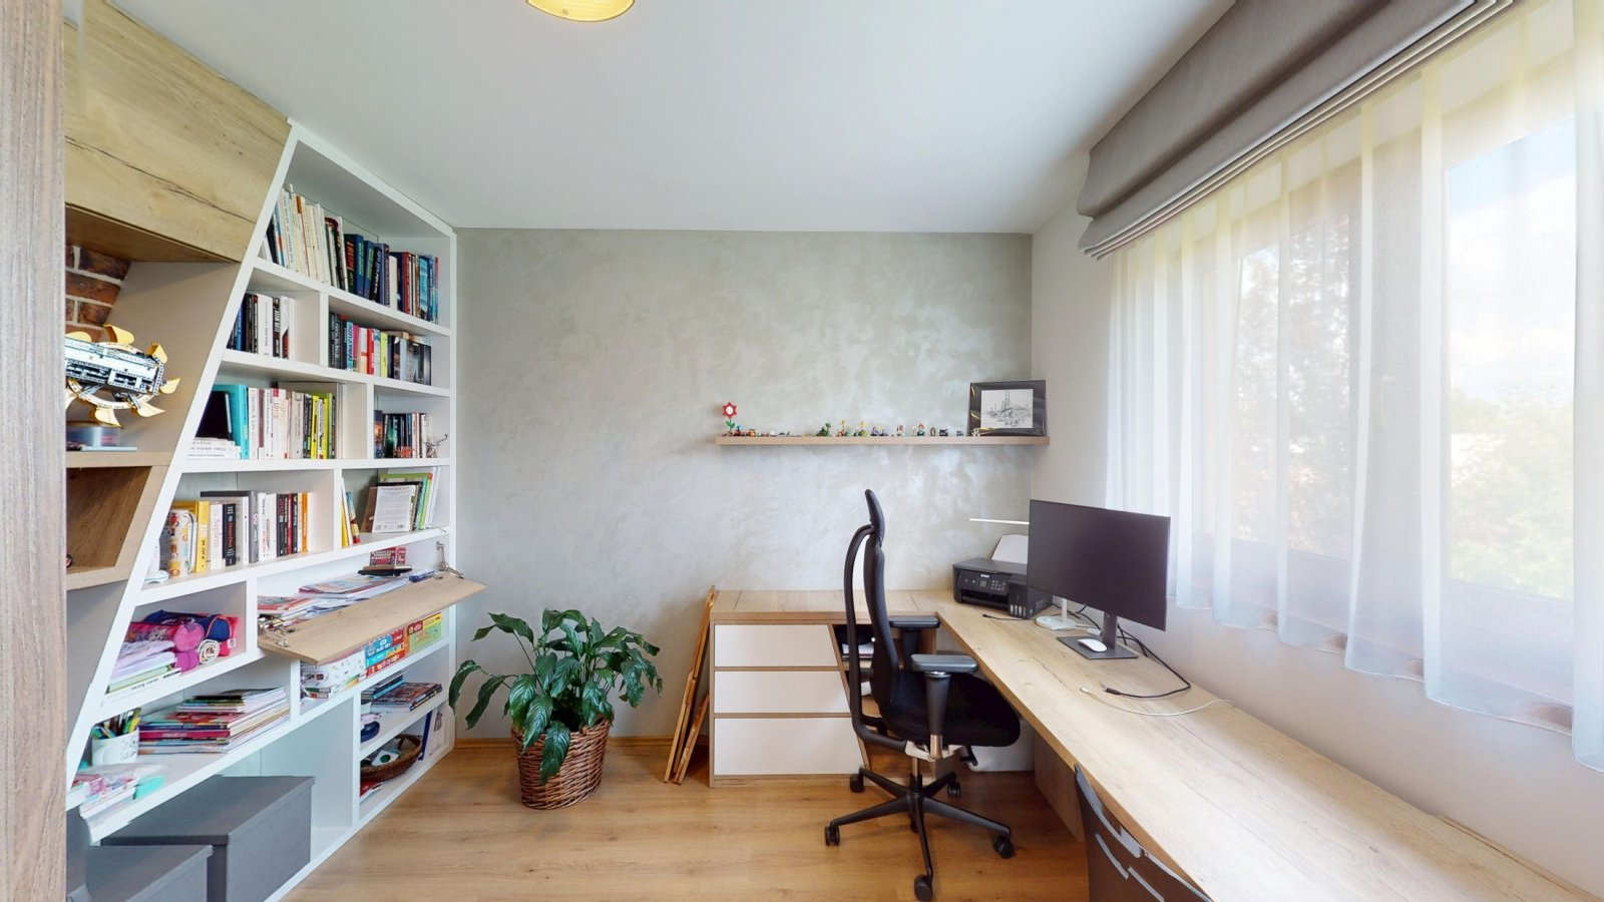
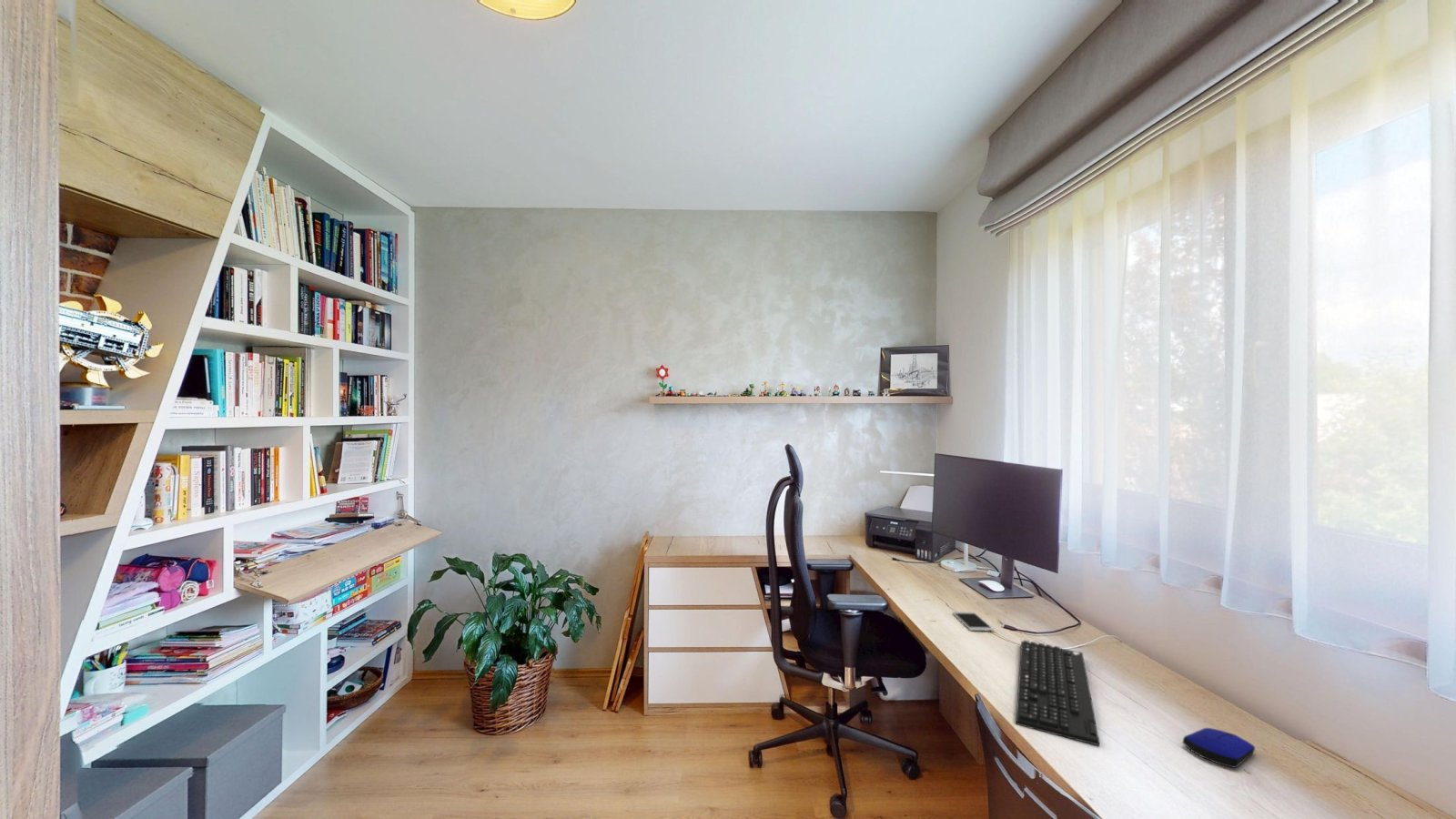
+ computer mouse [1181,727,1256,769]
+ keyboard [1016,640,1100,746]
+ smartphone [952,611,995,632]
